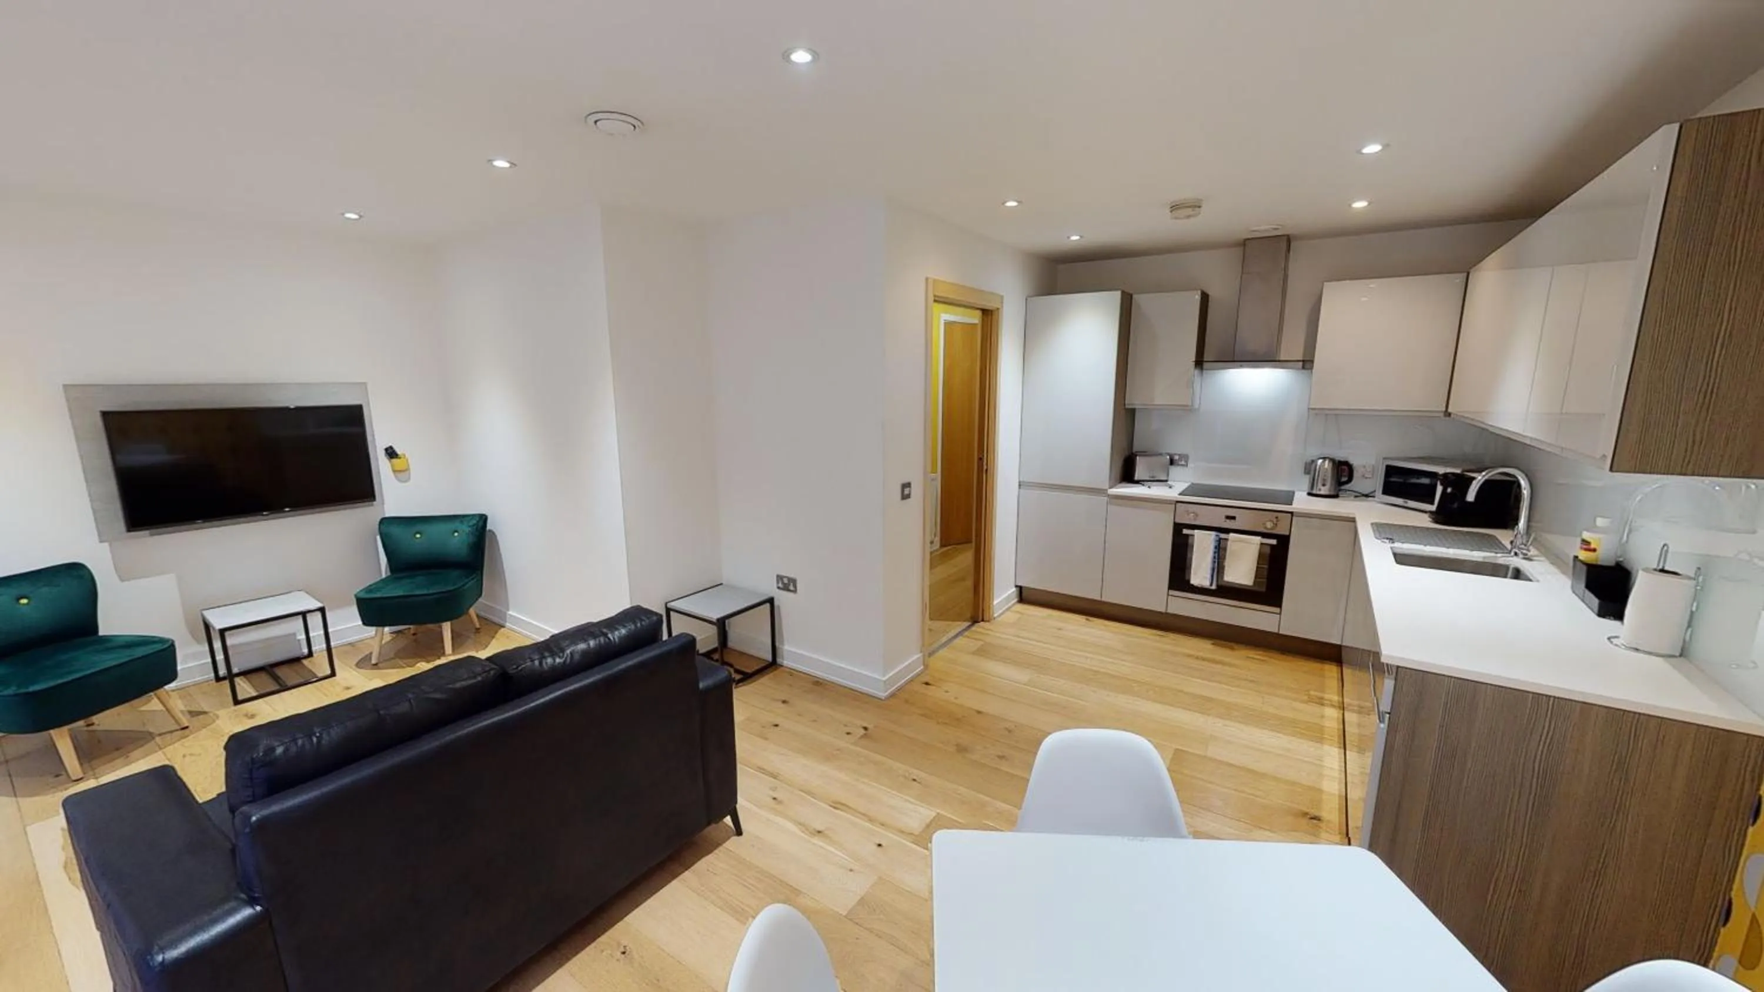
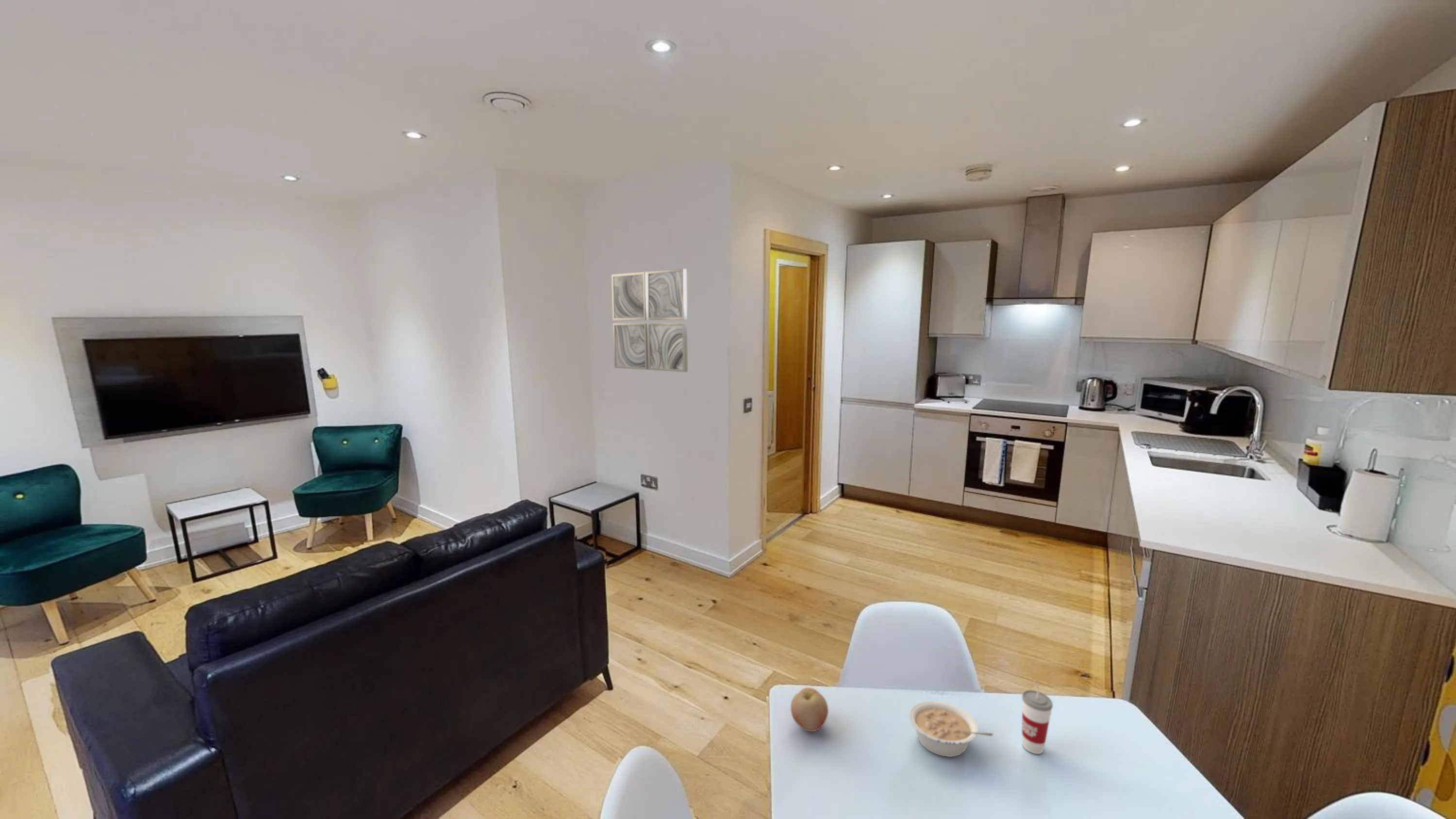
+ fruit [790,687,829,732]
+ cup [1021,680,1053,754]
+ wall art [611,268,688,373]
+ legume [908,701,994,757]
